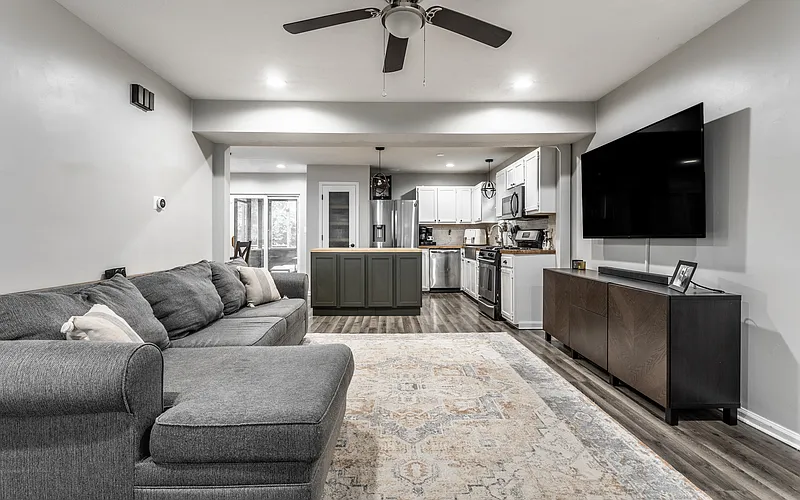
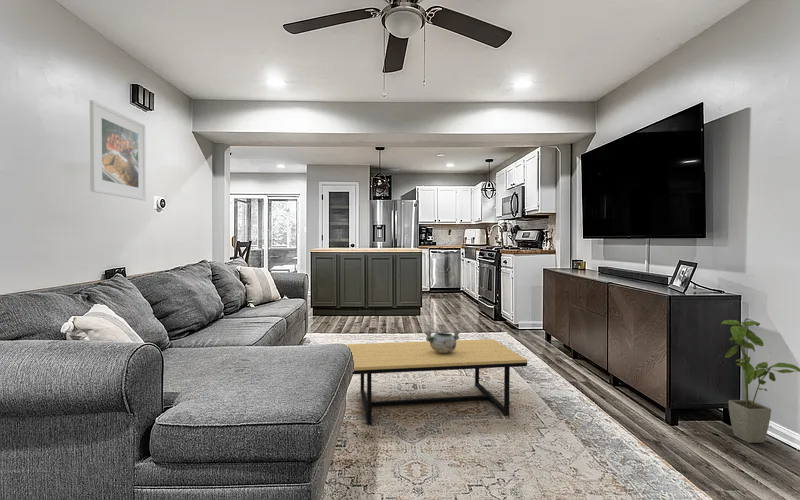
+ decorative bowl [423,328,462,353]
+ house plant [720,319,800,444]
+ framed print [89,99,147,201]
+ coffee table [343,338,528,426]
